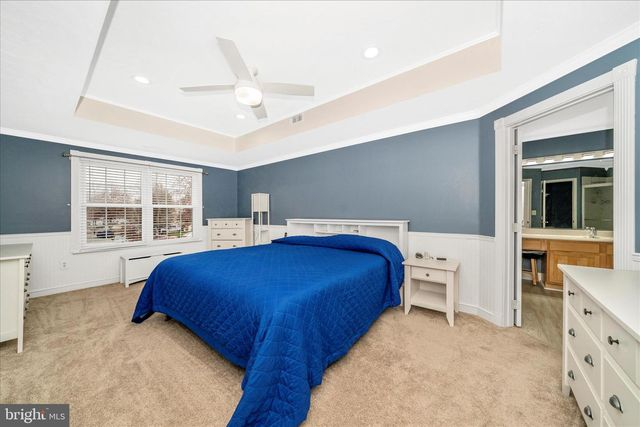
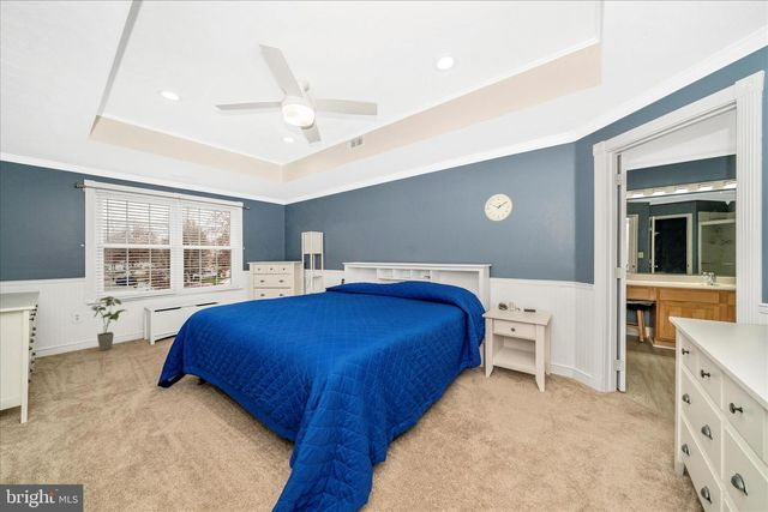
+ wall clock [484,193,515,223]
+ house plant [91,295,130,351]
